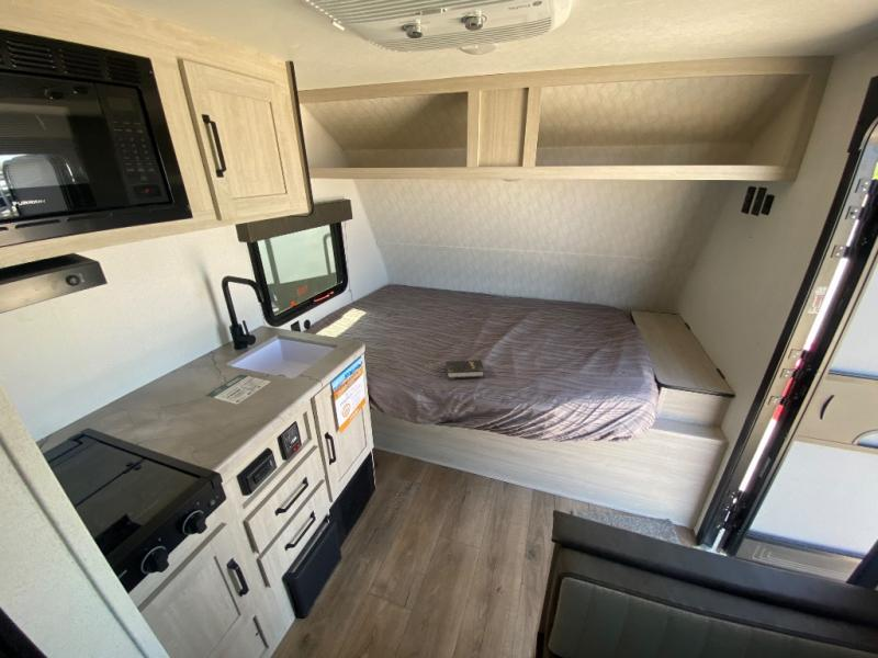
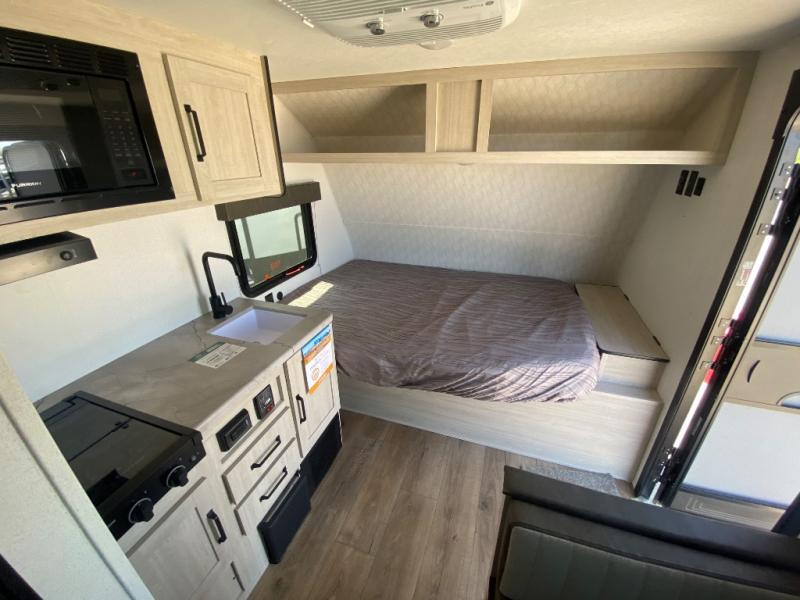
- hardback book [444,359,486,381]
